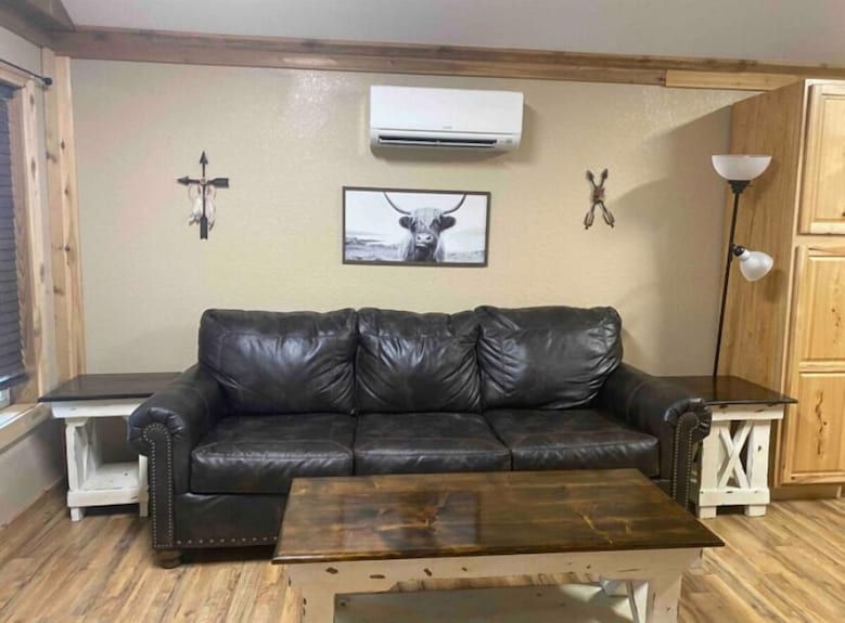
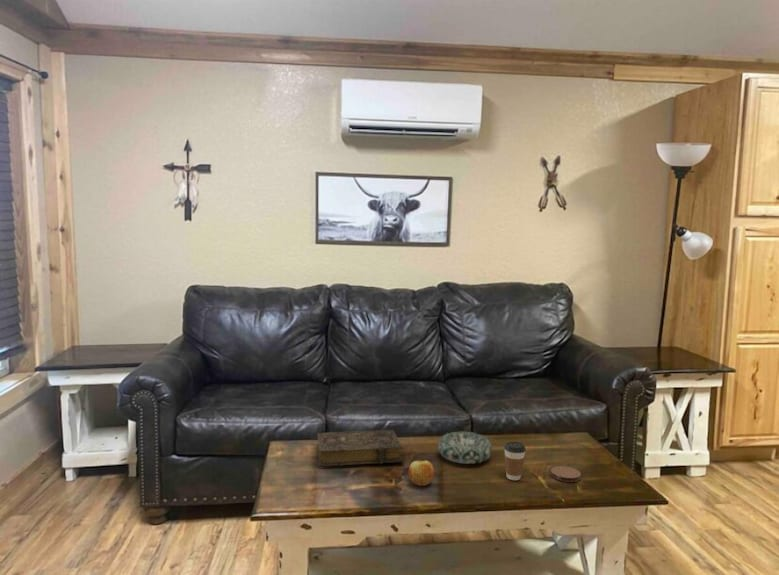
+ decorative bowl [437,431,493,465]
+ coffee cup [503,441,527,481]
+ book [316,429,404,467]
+ apple [407,460,435,487]
+ coaster [550,465,582,483]
